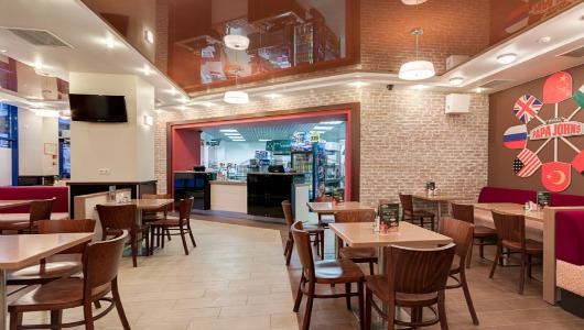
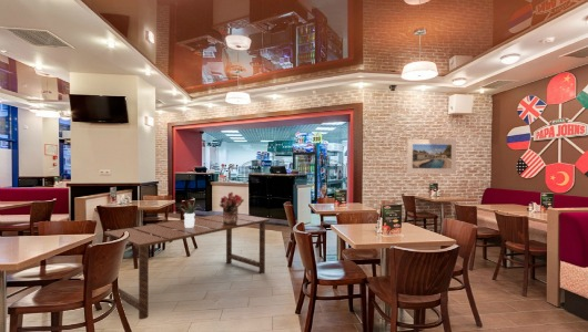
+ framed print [406,138,457,175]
+ bouquet [217,191,245,225]
+ potted plant [178,201,202,228]
+ dining table [103,212,271,321]
